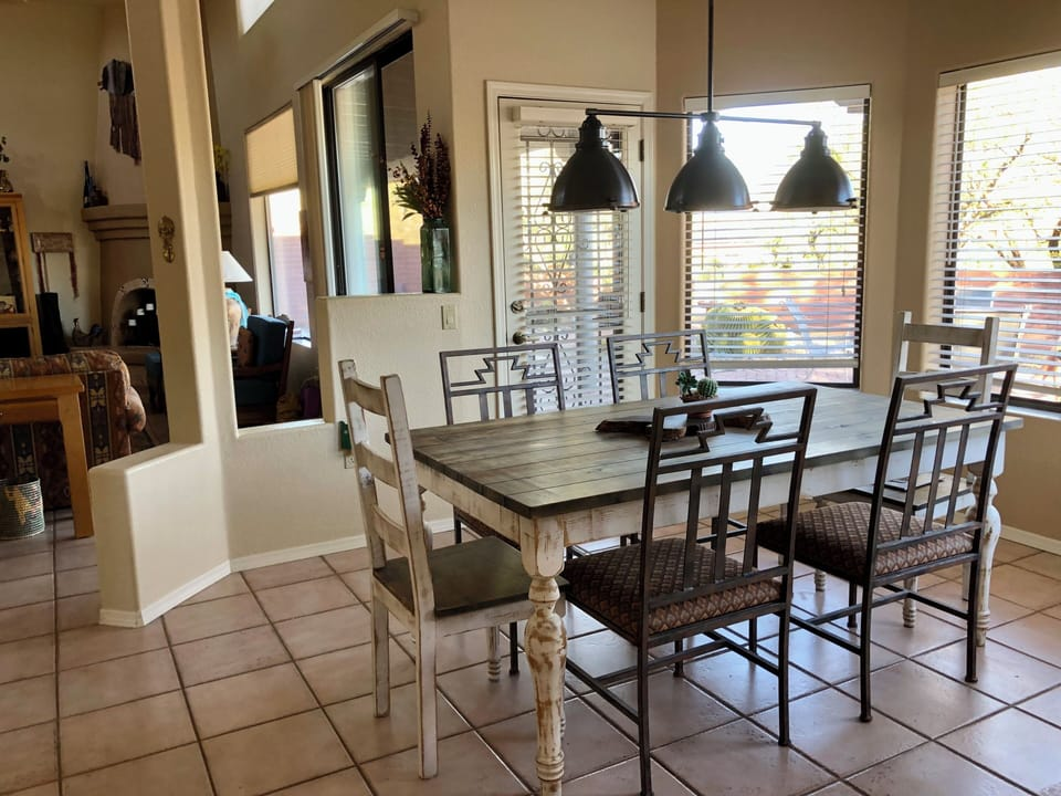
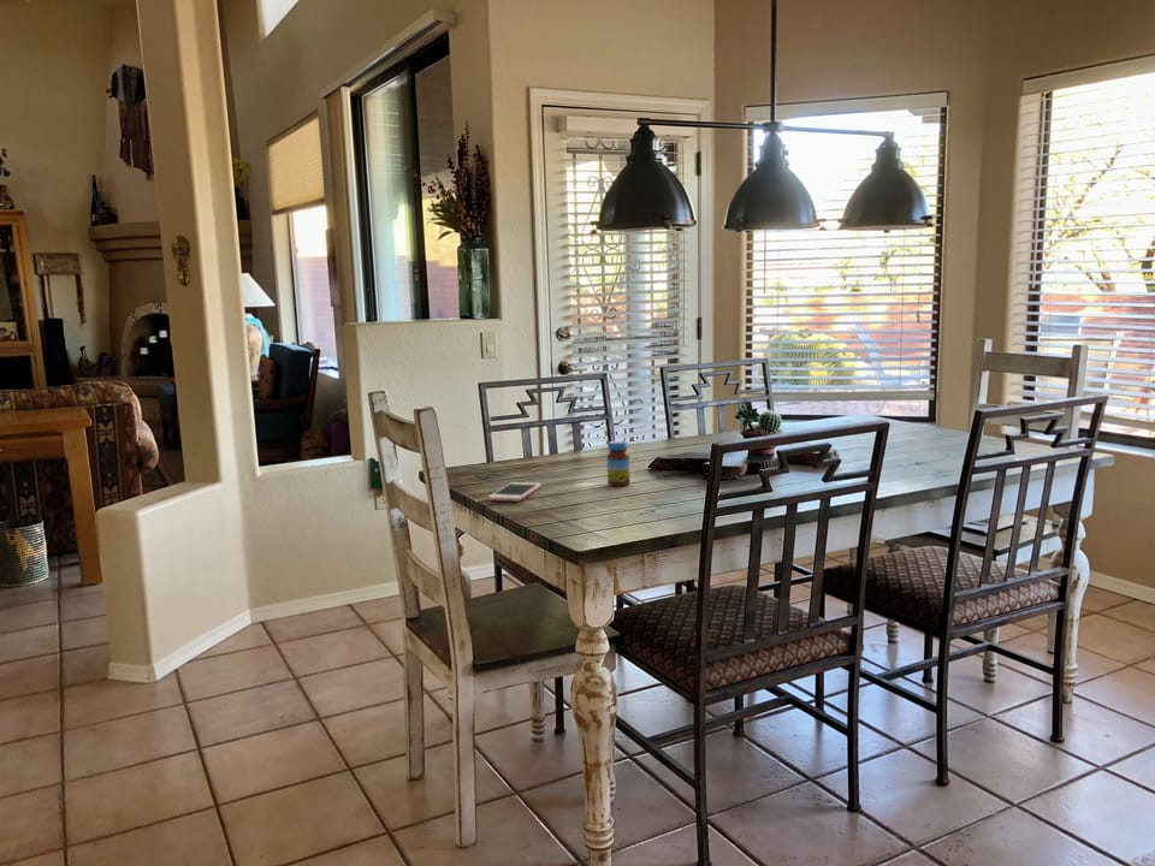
+ jar [606,439,632,487]
+ cell phone [487,481,543,503]
